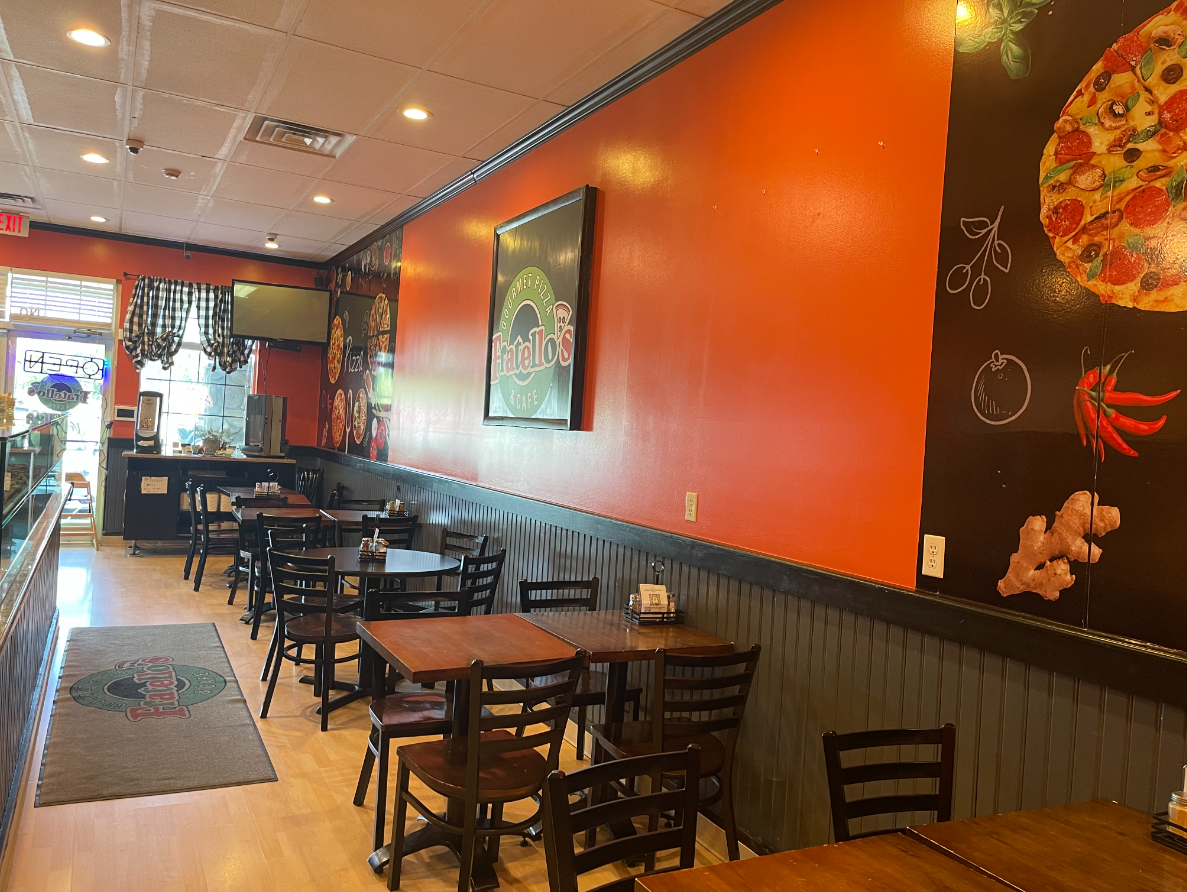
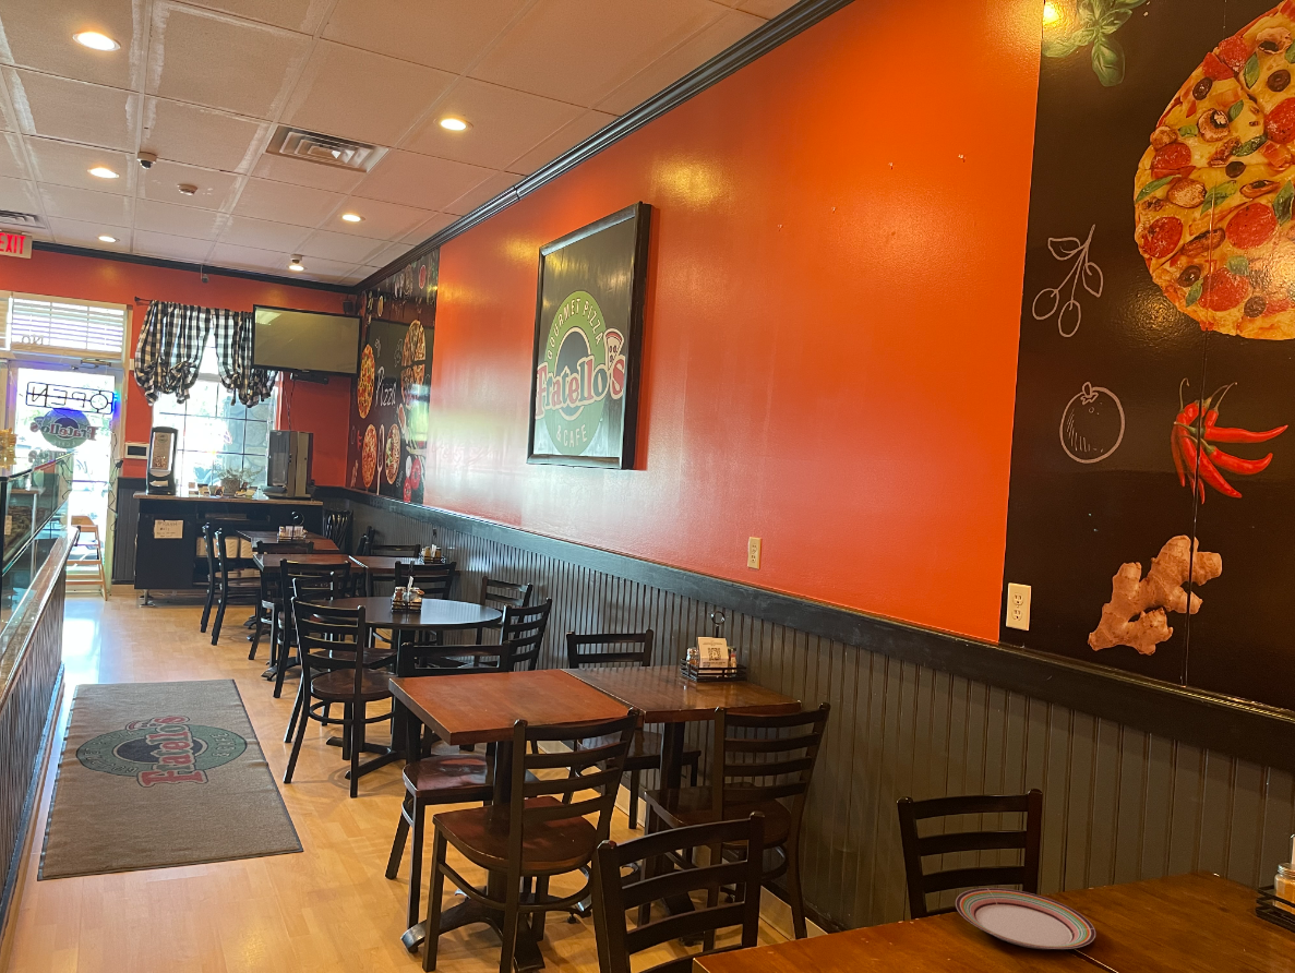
+ plate [955,887,1096,950]
